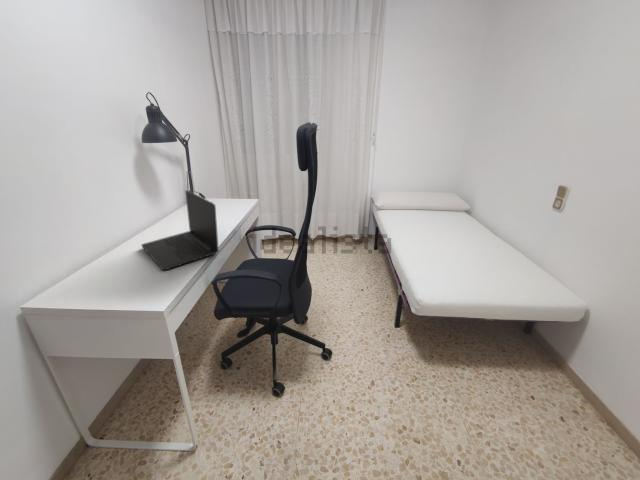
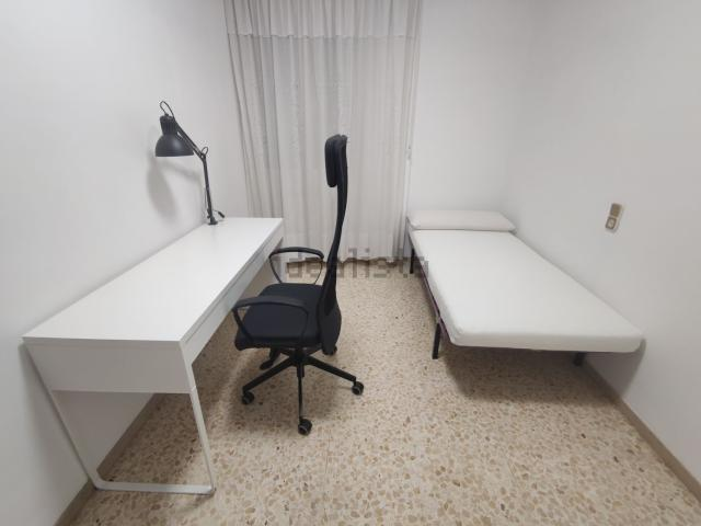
- laptop [140,189,220,271]
